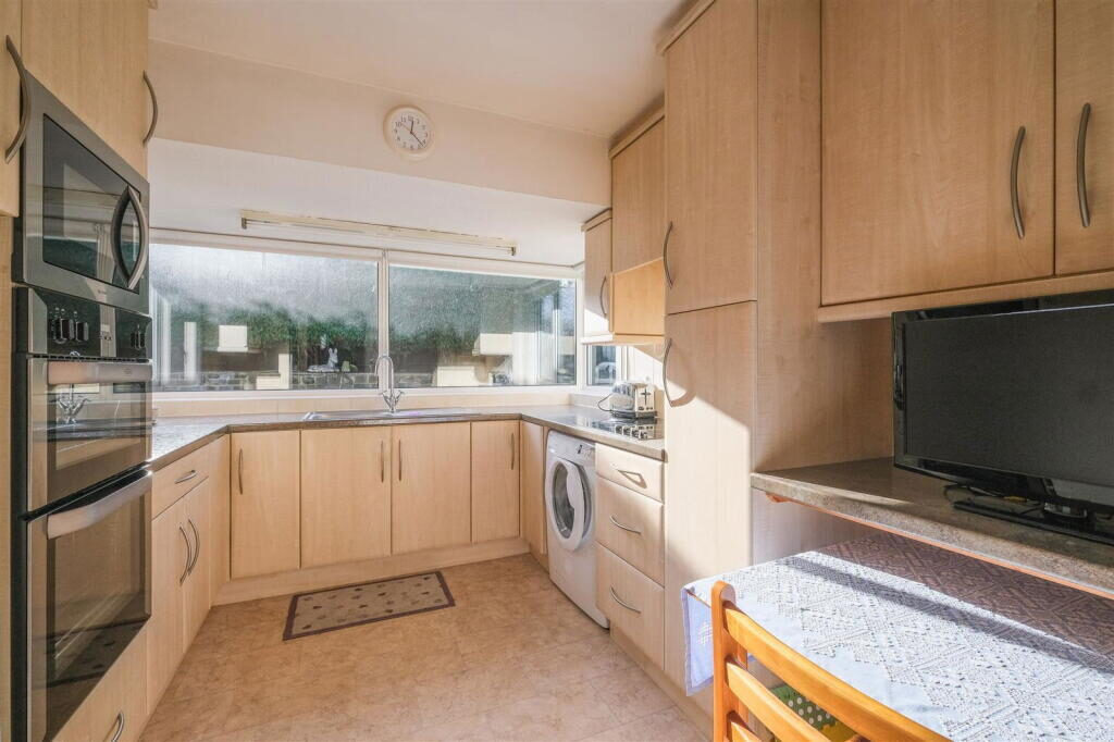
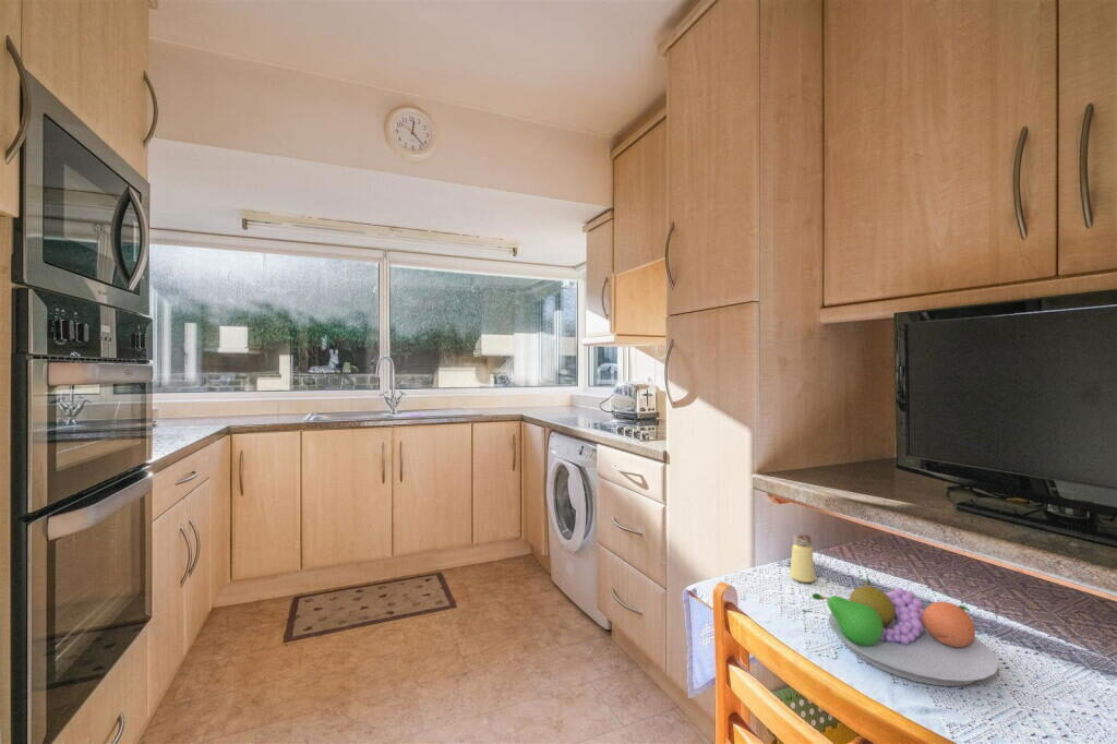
+ saltshaker [789,532,816,584]
+ fruit bowl [812,575,1000,687]
